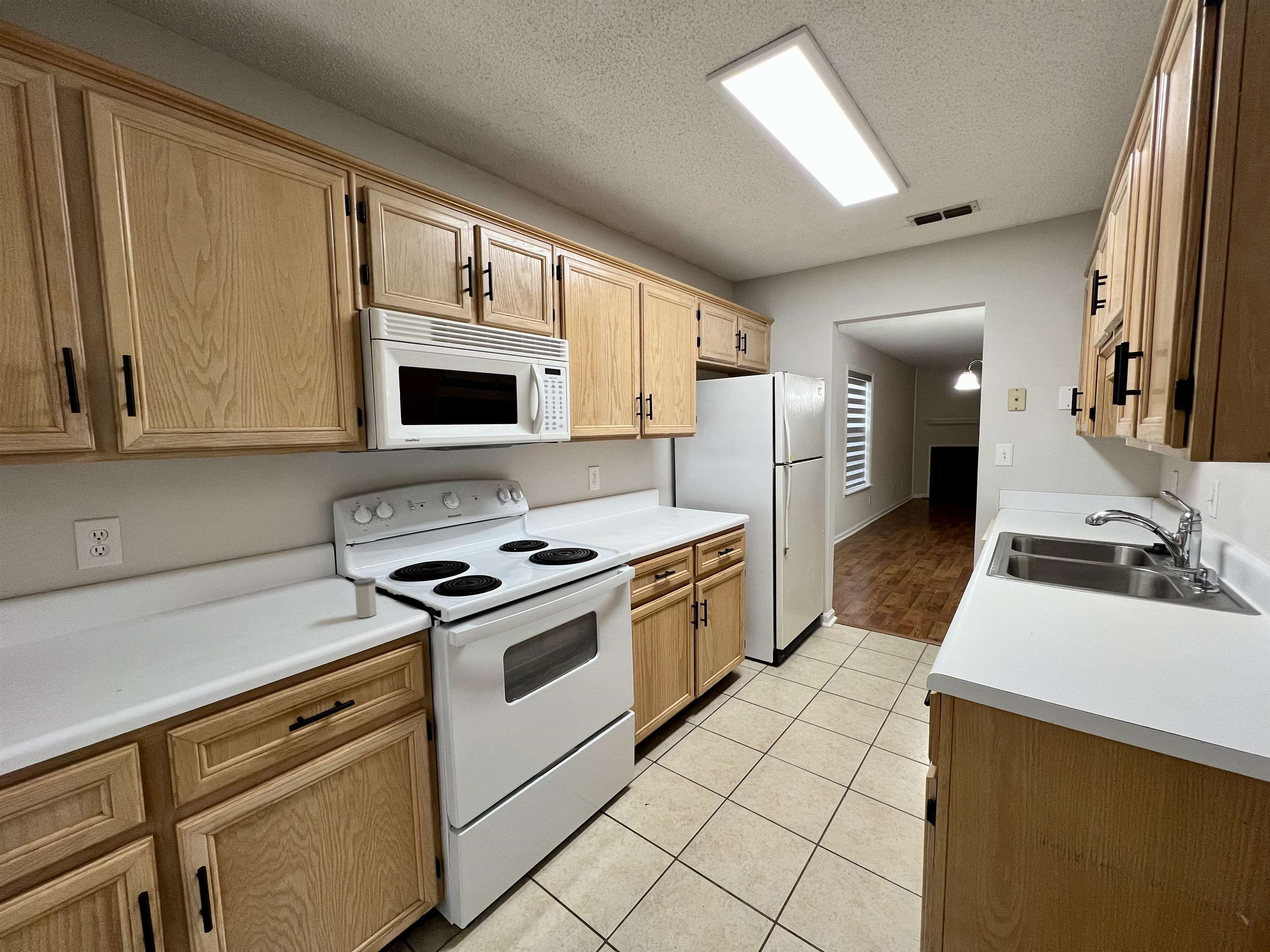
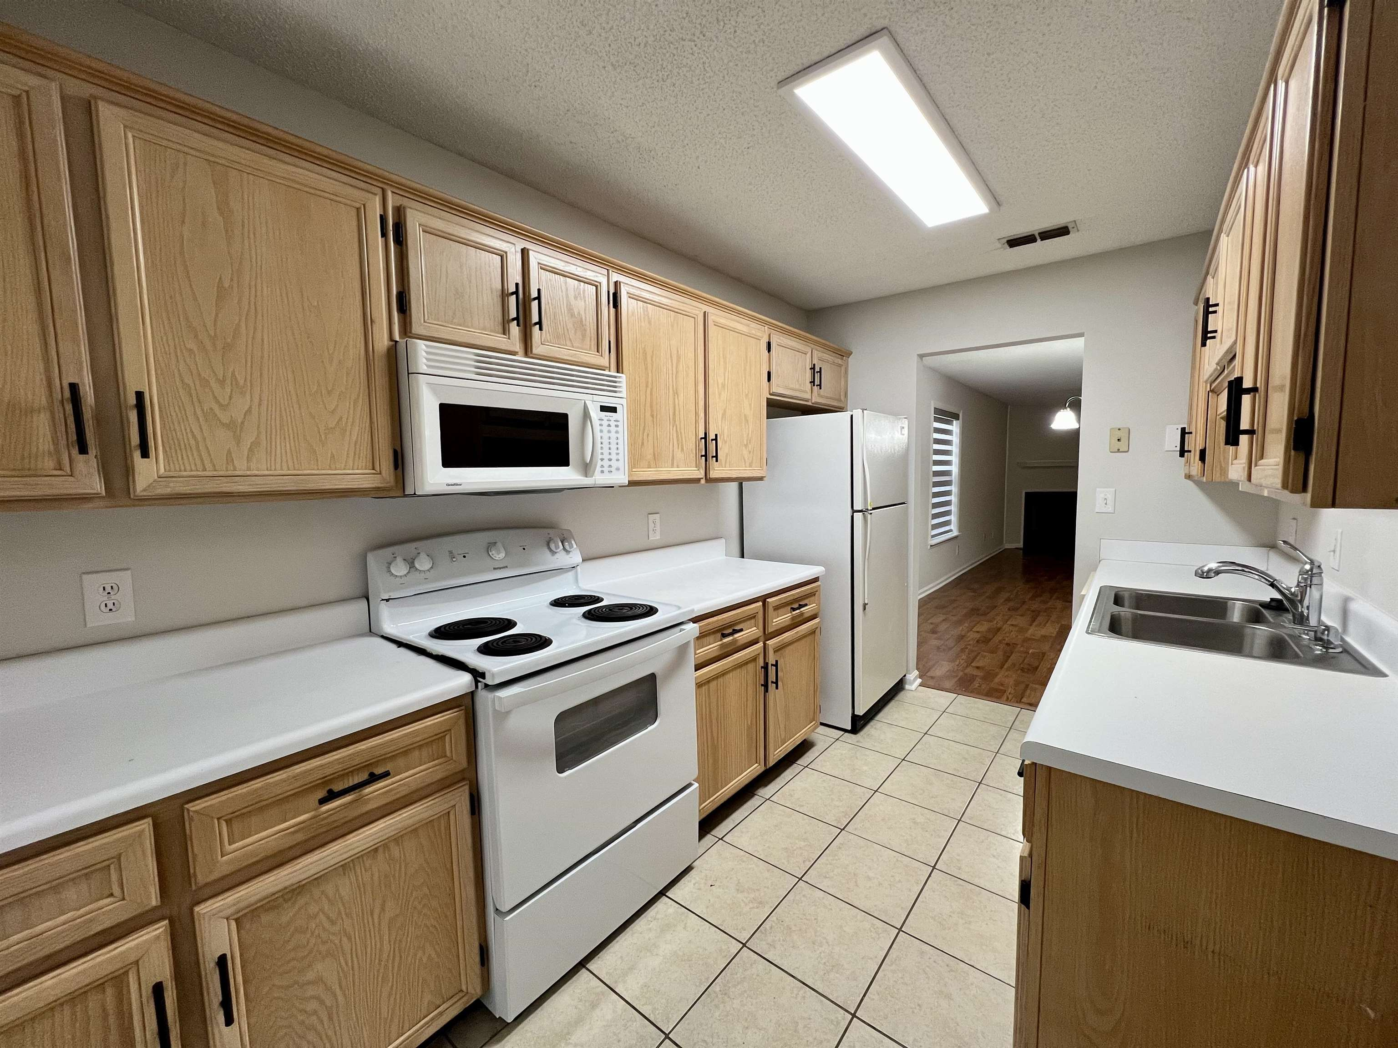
- salt shaker [353,577,377,618]
